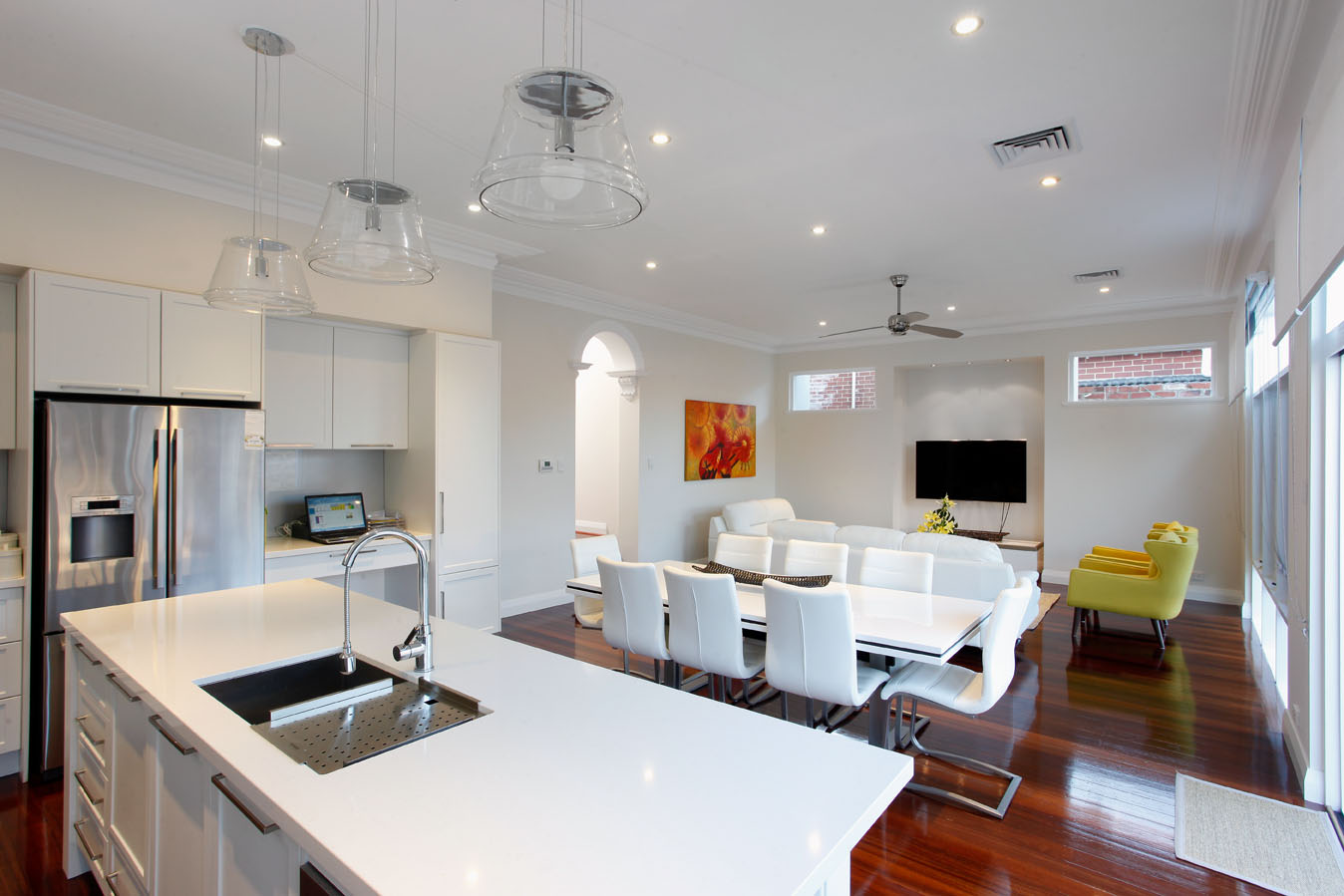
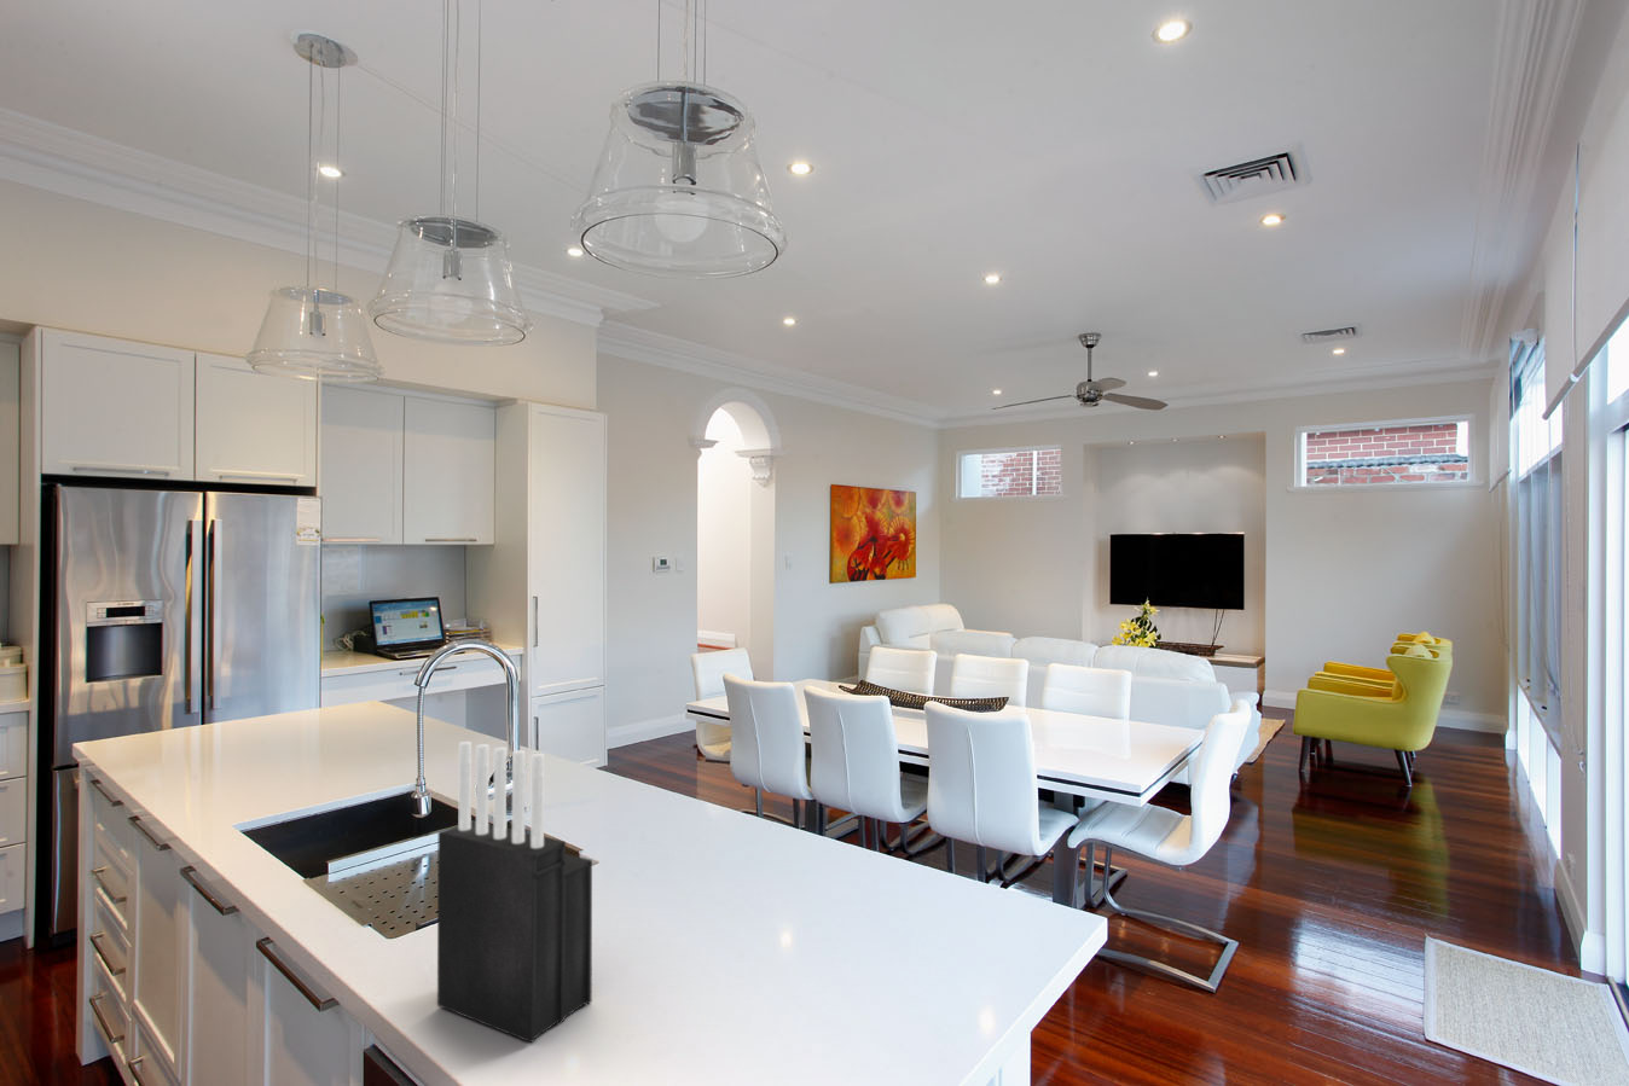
+ knife block [436,741,594,1044]
